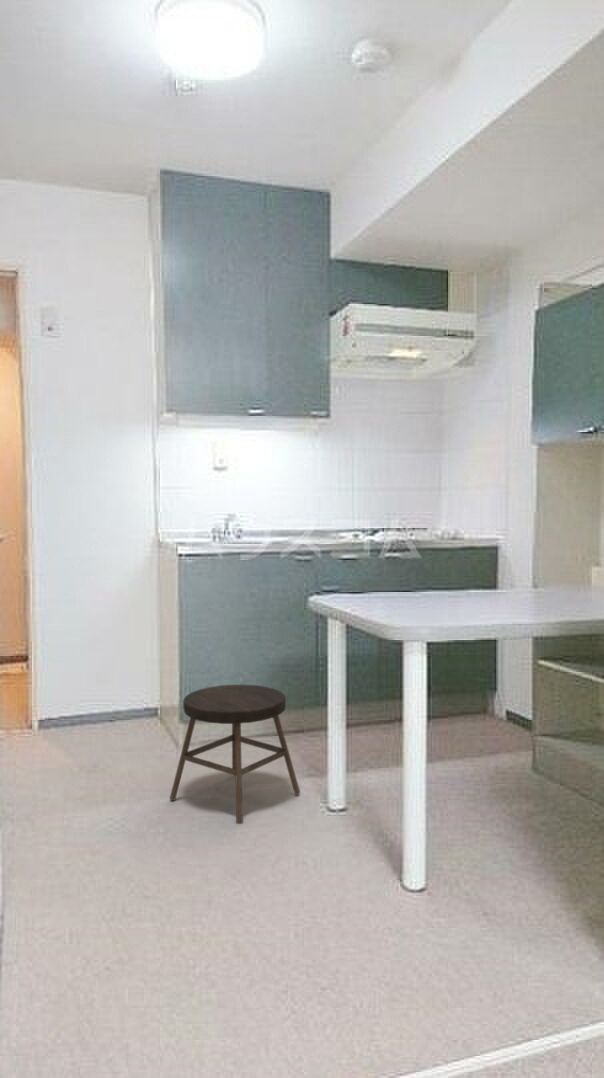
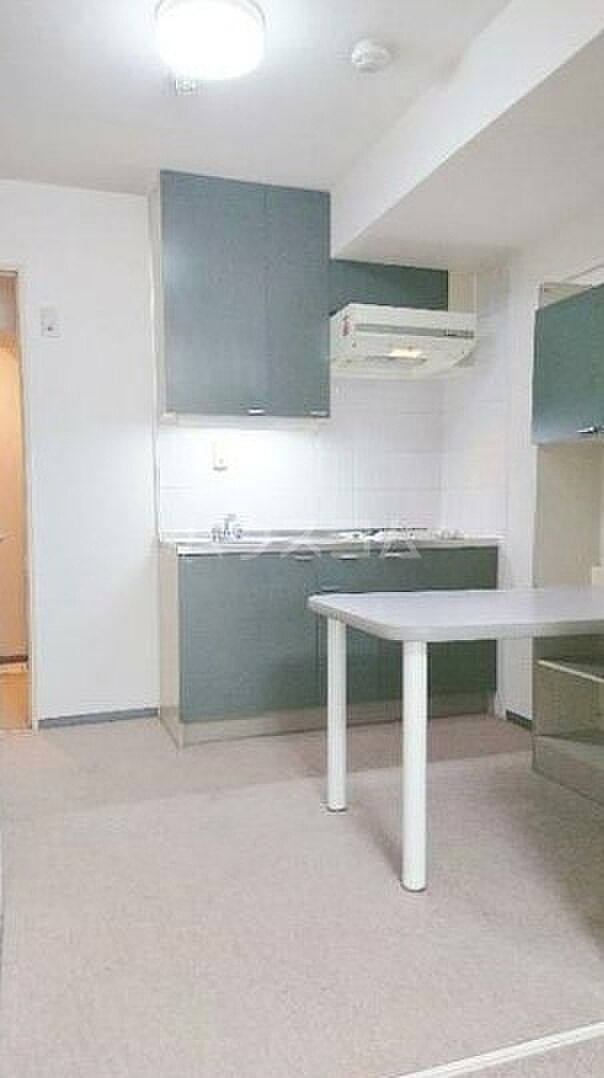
- stool [169,684,301,825]
